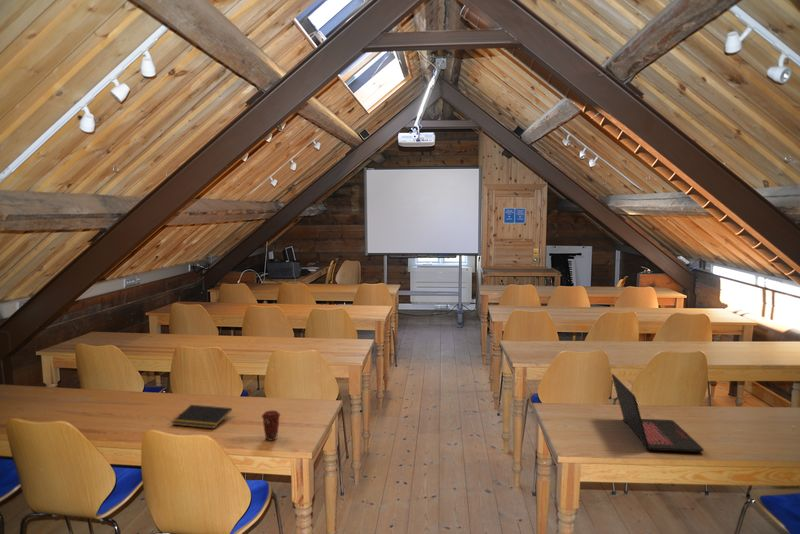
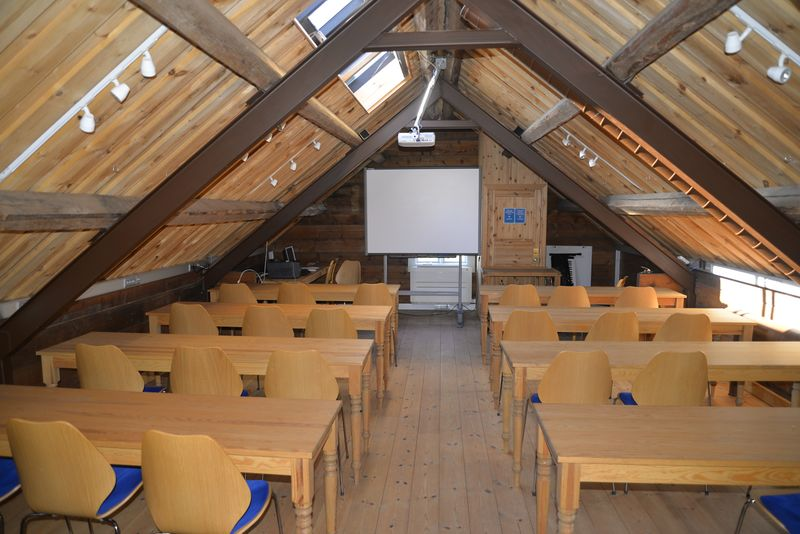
- notepad [171,404,233,429]
- coffee cup [261,410,281,441]
- laptop [611,373,704,453]
